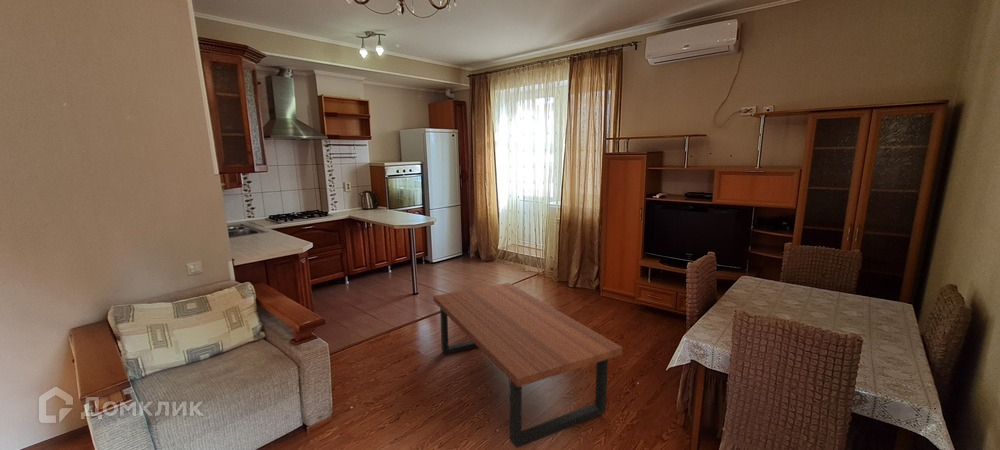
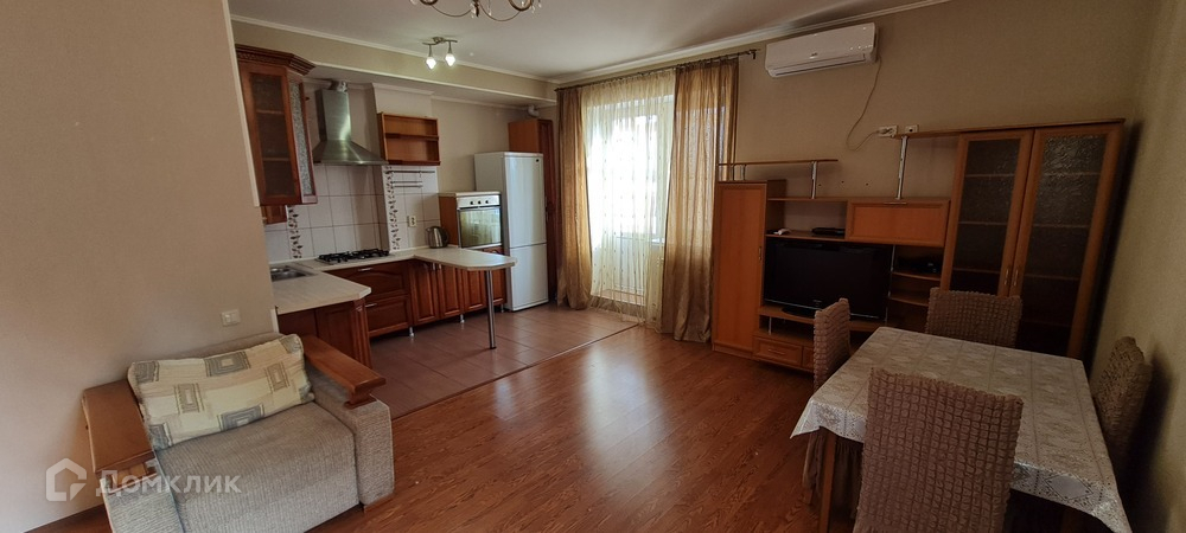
- coffee table [432,282,624,449]
